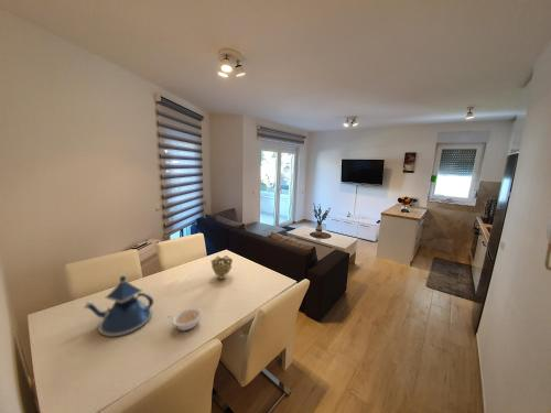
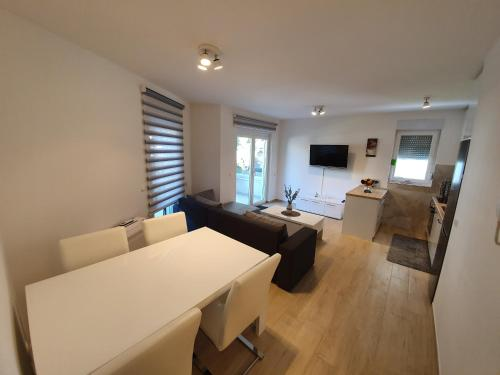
- decorative bowl [210,254,234,281]
- teapot [83,274,154,337]
- legume [166,307,203,332]
